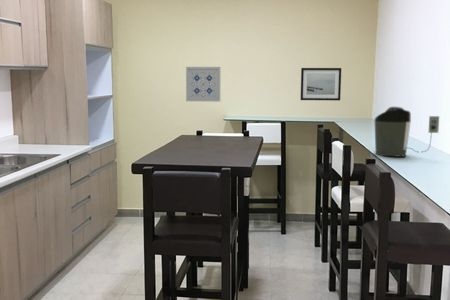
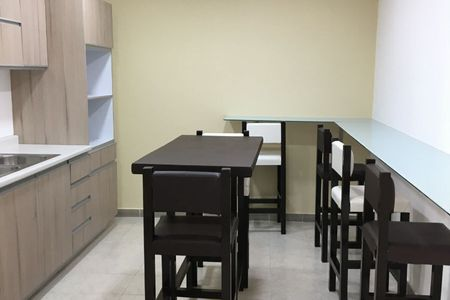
- coffee maker [374,105,440,158]
- wall art [185,66,221,103]
- wall art [300,67,342,101]
